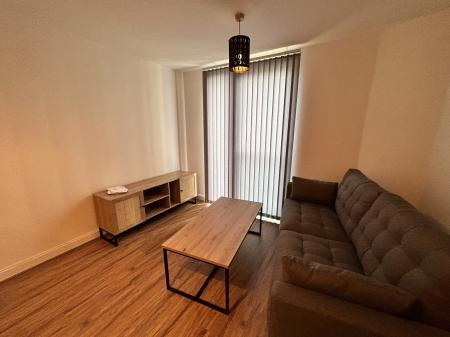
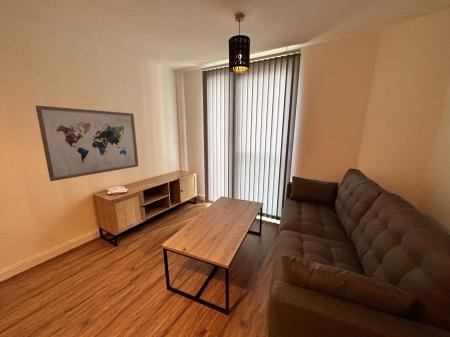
+ wall art [35,105,139,182]
